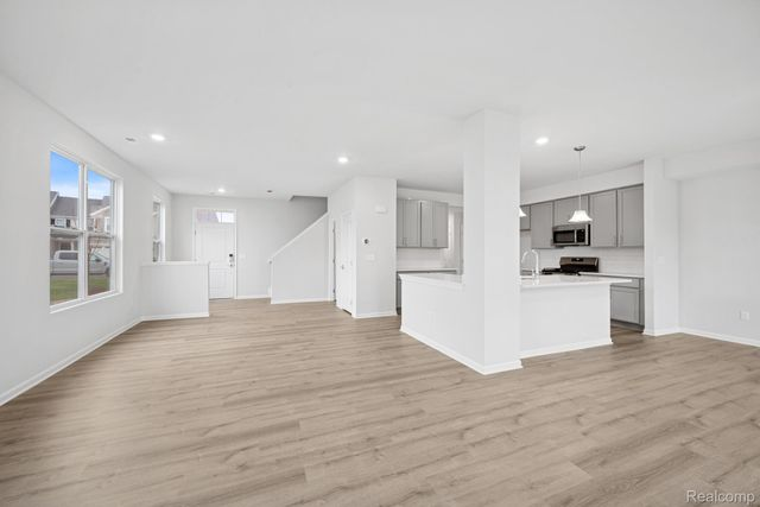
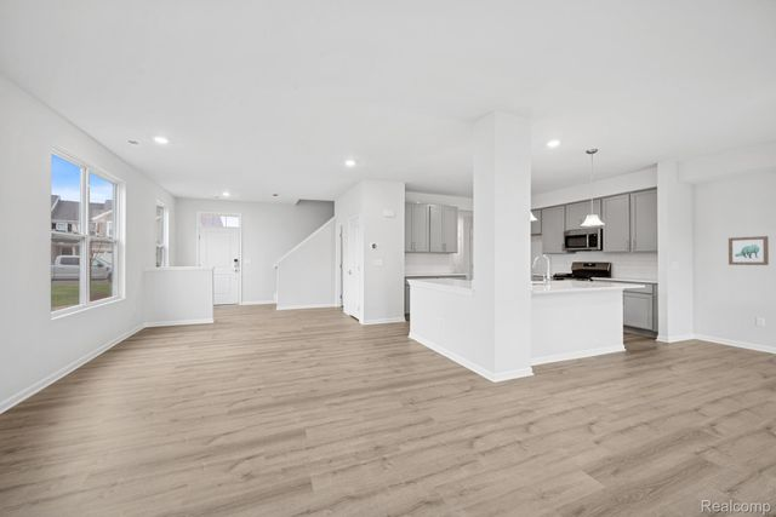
+ wall art [728,235,770,266]
